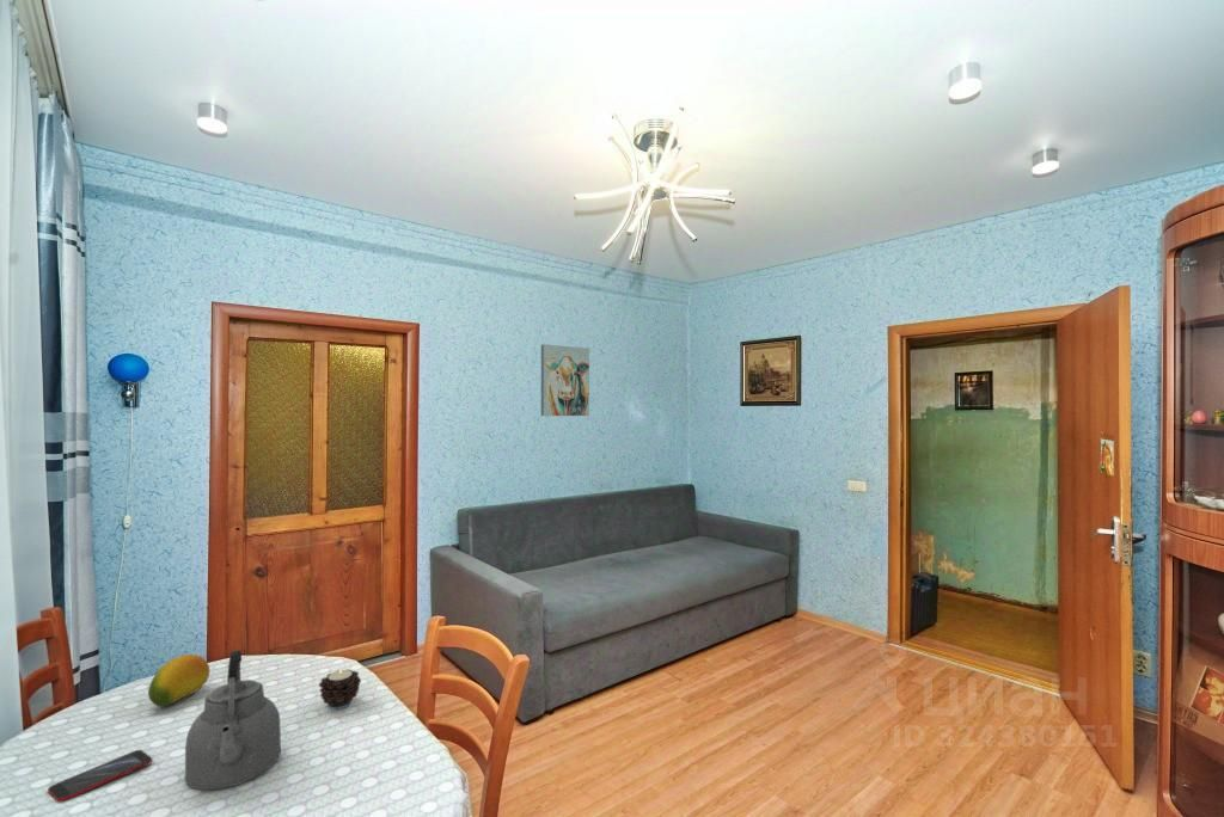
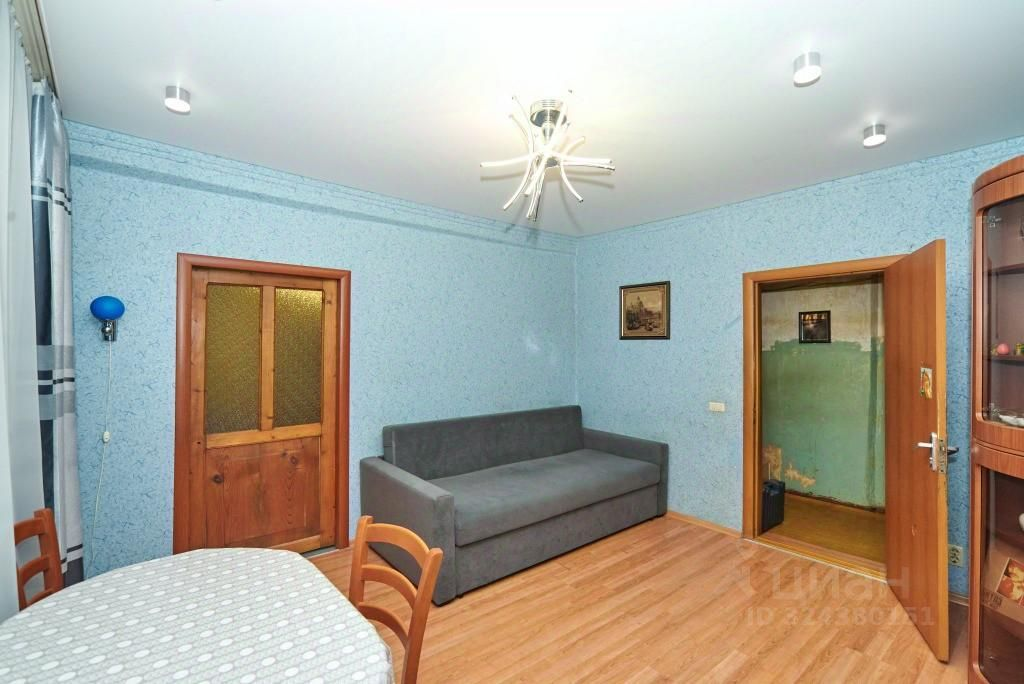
- fruit [147,653,210,707]
- kettle [183,650,282,791]
- wall art [540,343,590,417]
- candle [318,669,362,711]
- smartphone [47,749,153,804]
